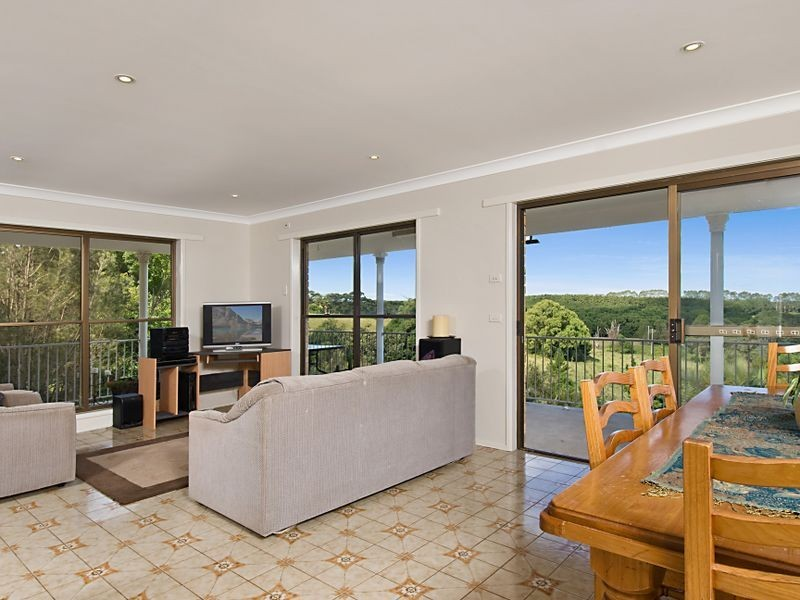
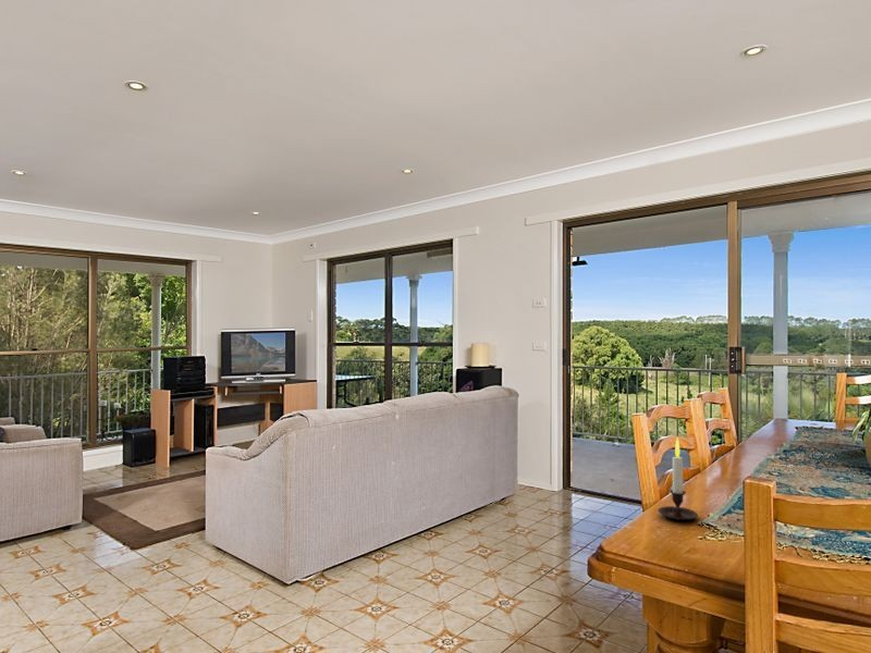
+ candle [657,438,699,521]
